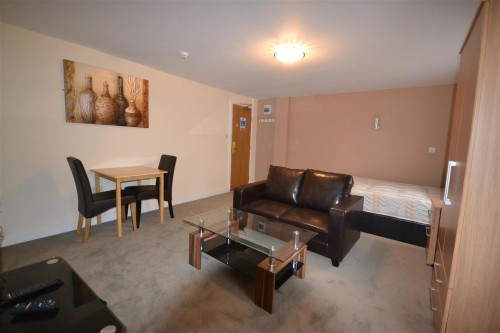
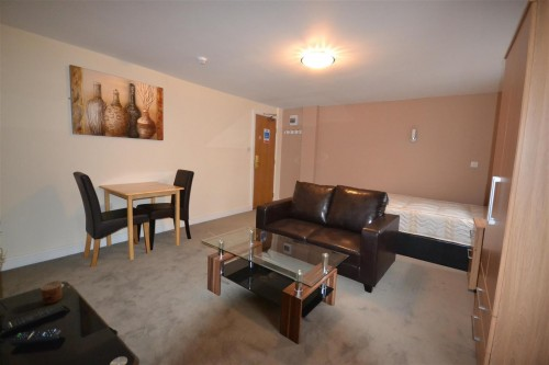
+ cup [38,280,63,306]
